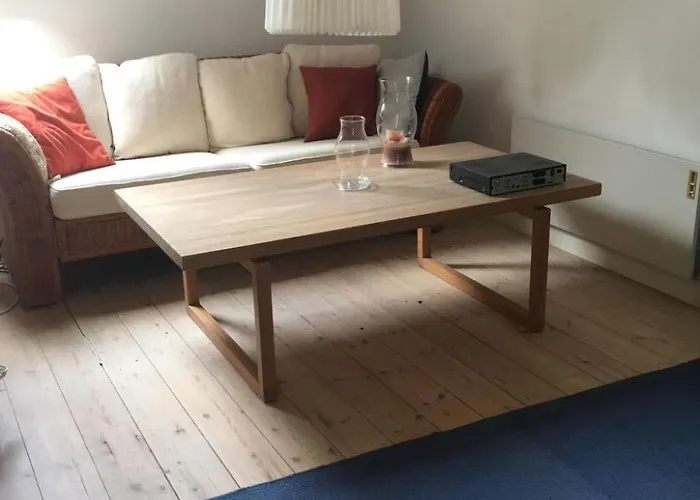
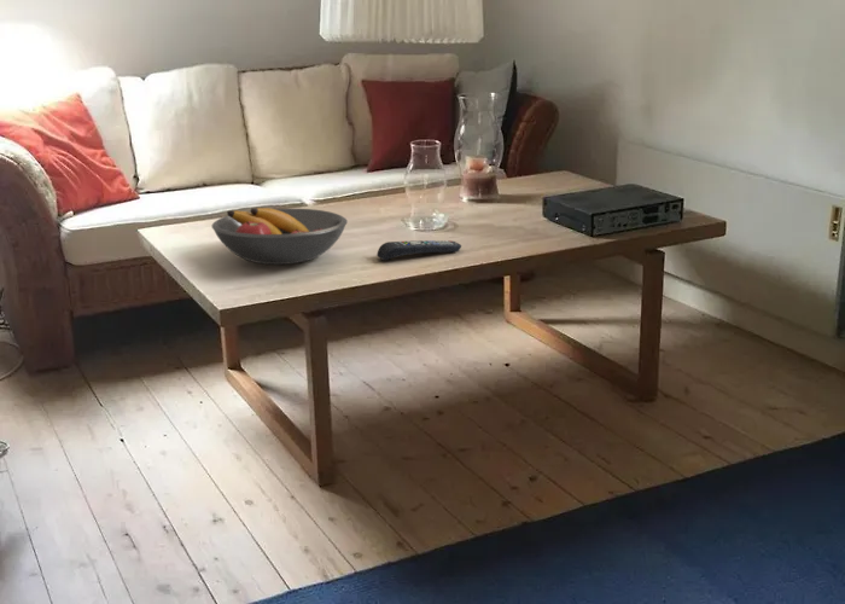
+ remote control [375,239,462,261]
+ fruit bowl [211,207,349,266]
